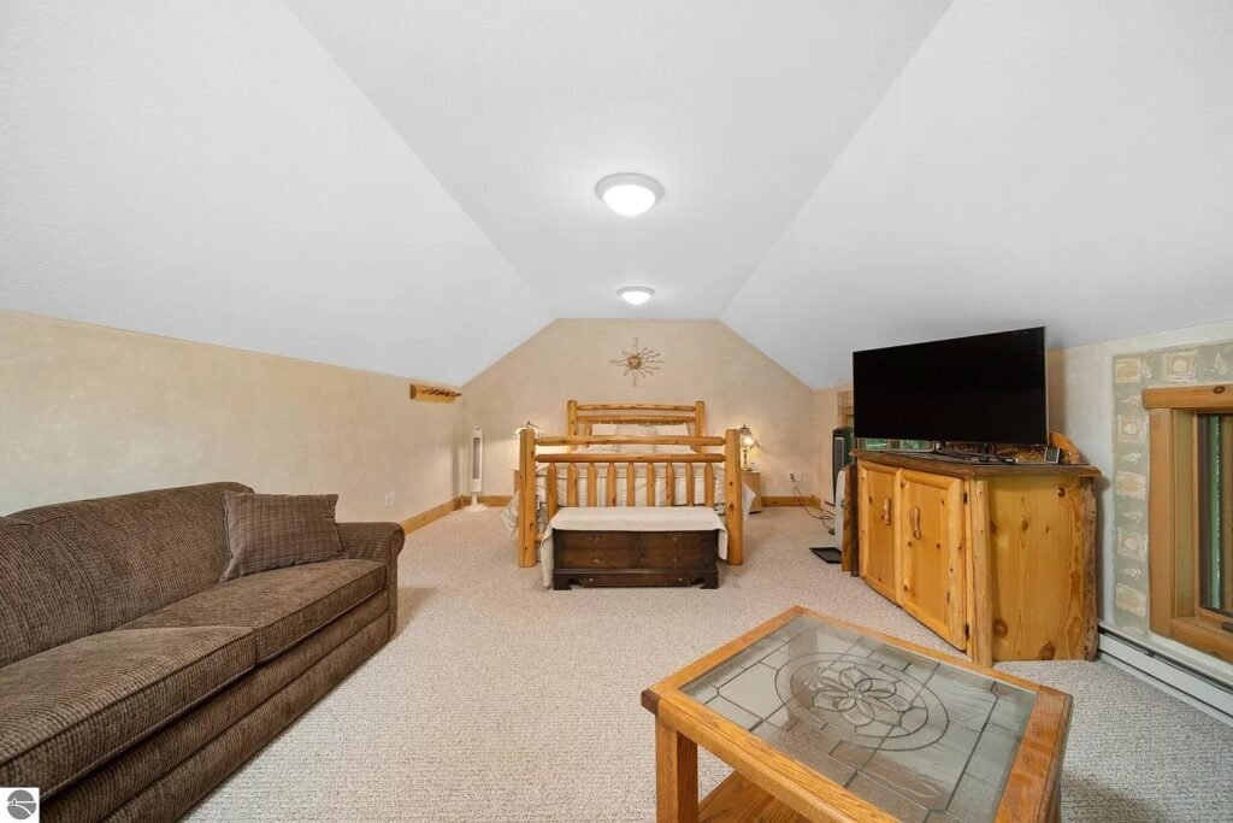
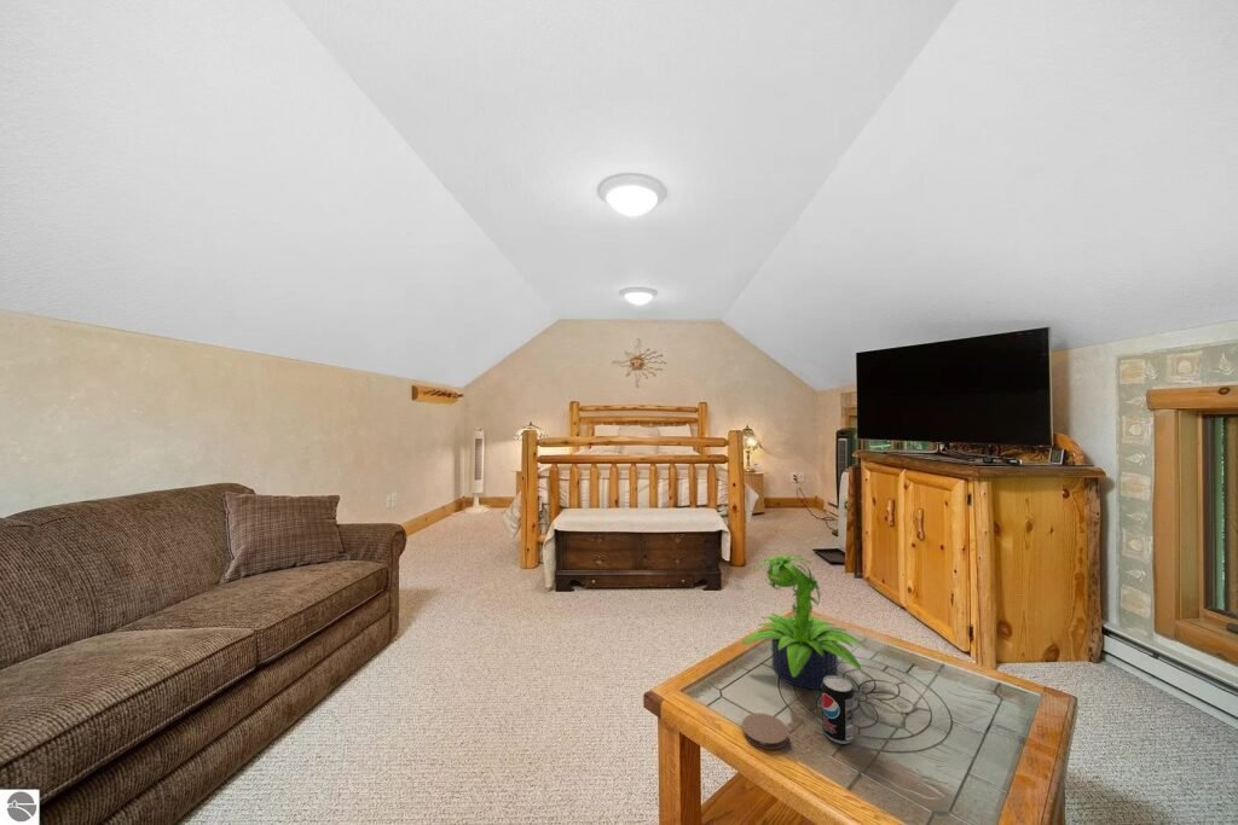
+ beverage can [821,675,856,745]
+ coaster [741,711,789,751]
+ potted plant [740,552,867,690]
